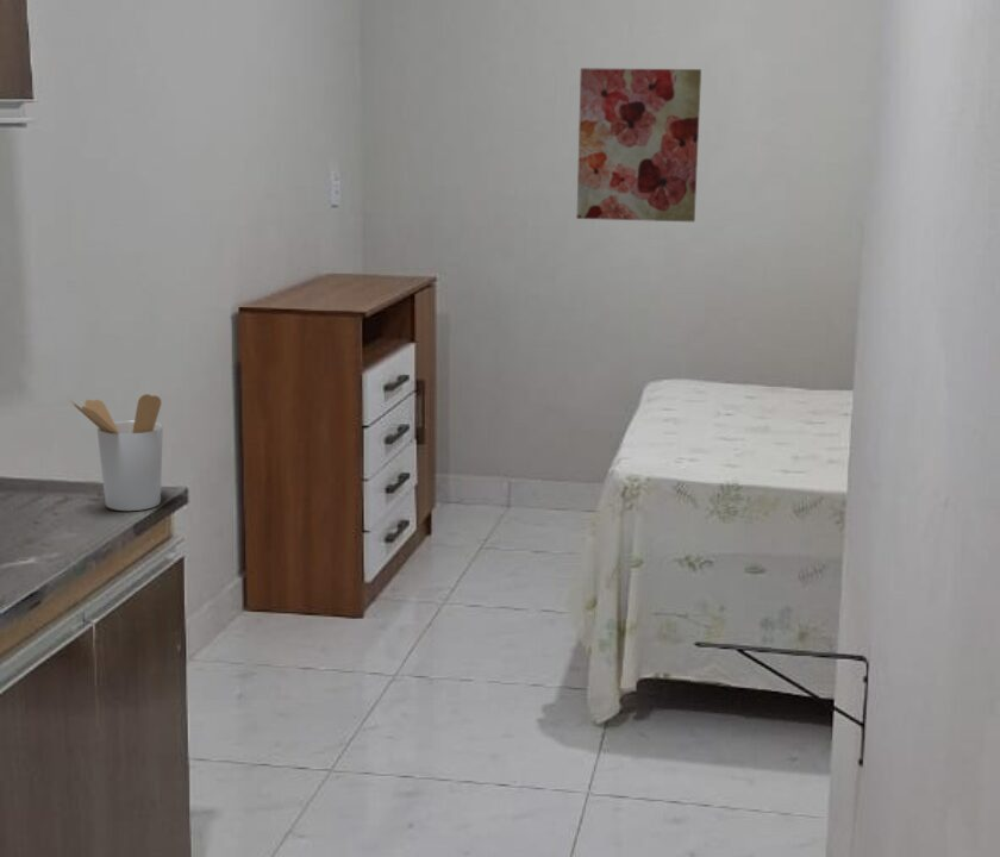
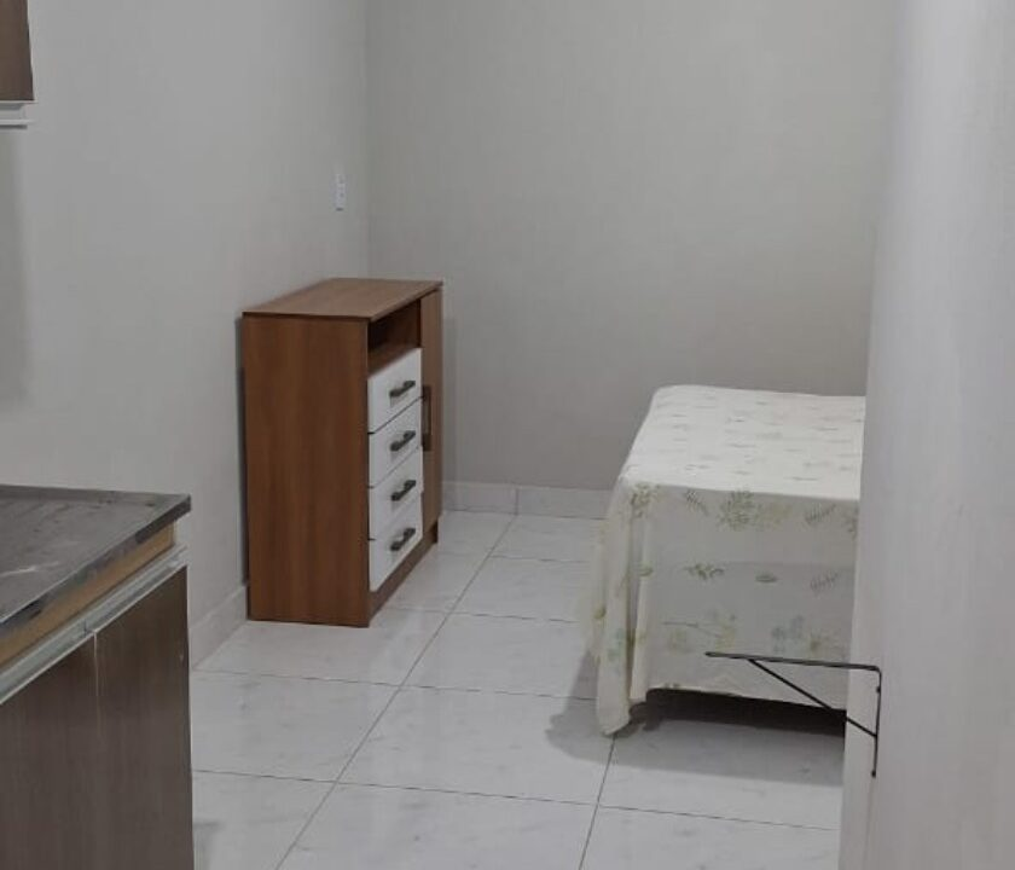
- utensil holder [69,393,164,512]
- wall art [576,67,702,223]
